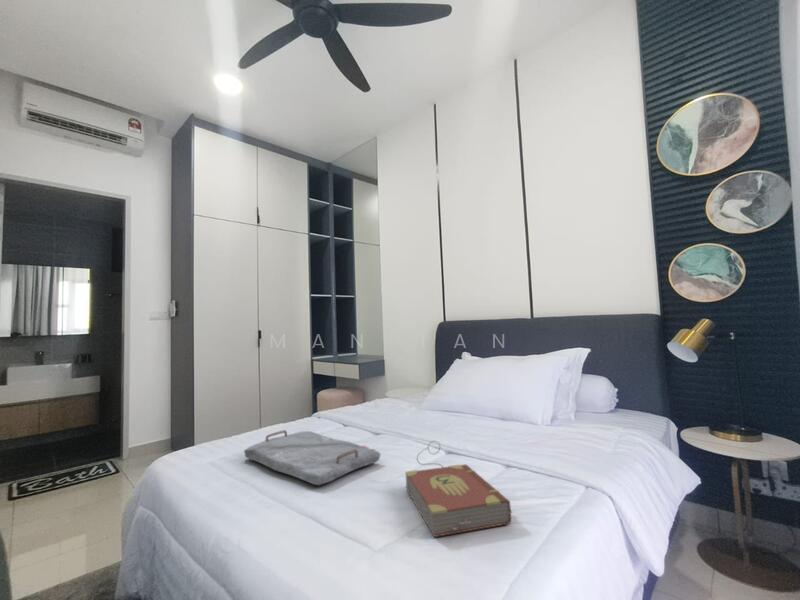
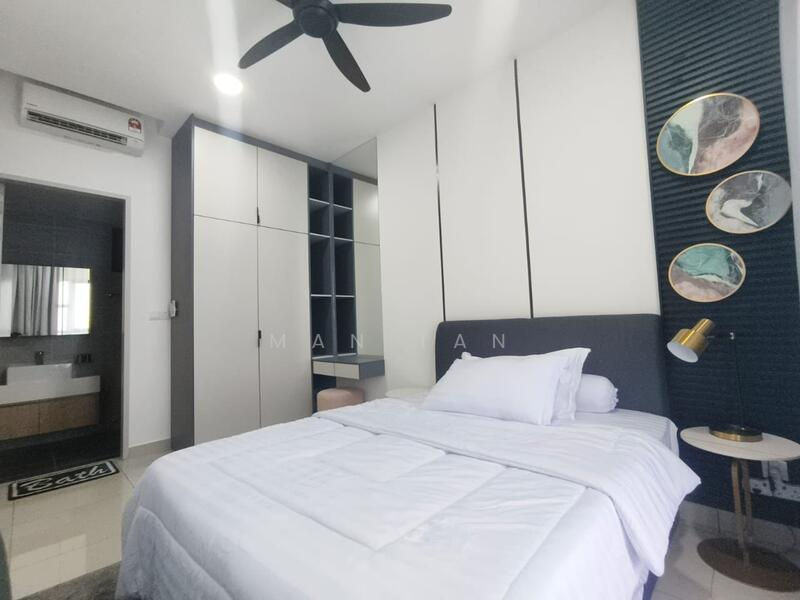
- serving tray [243,429,381,486]
- book [405,440,513,538]
